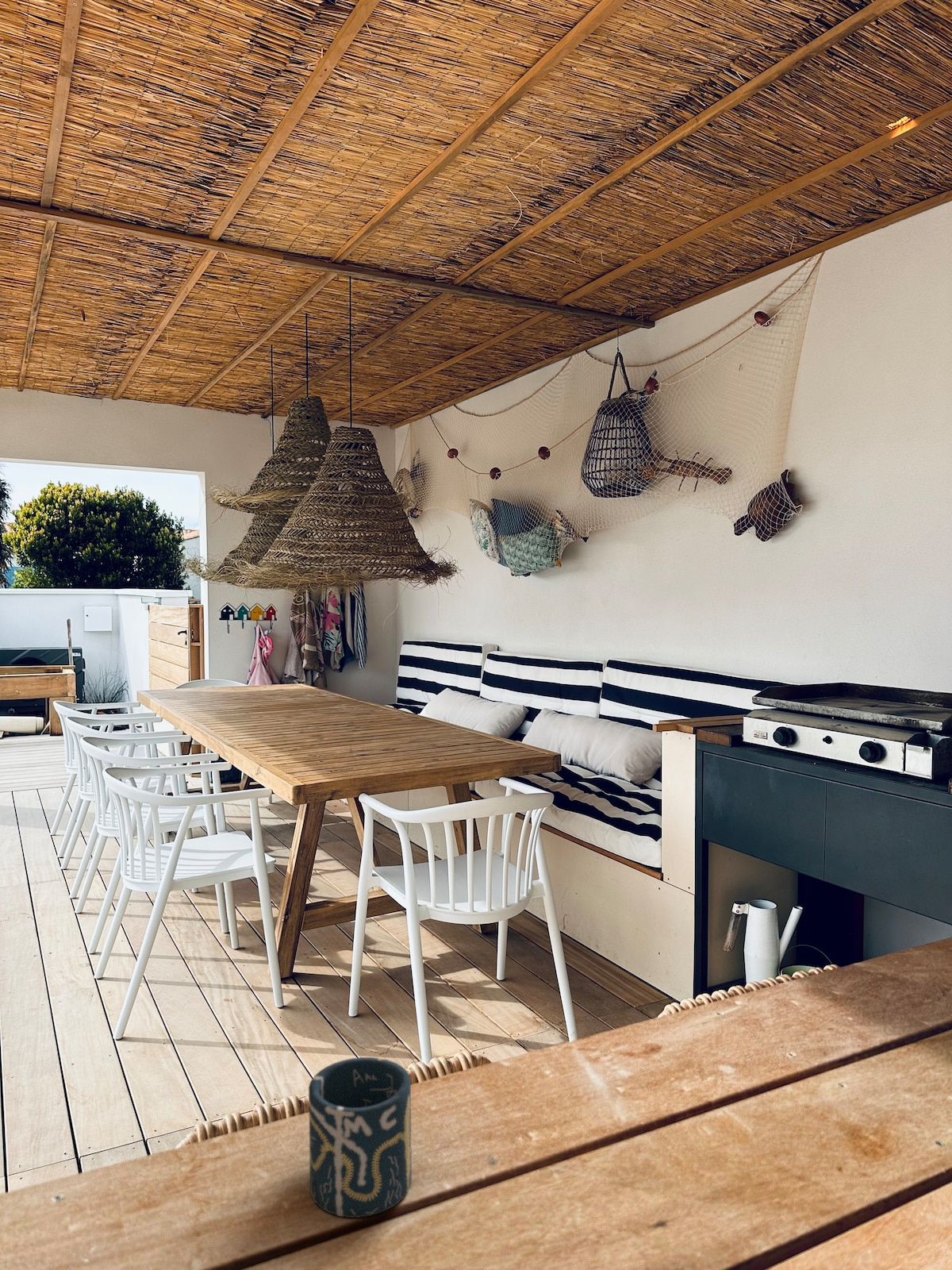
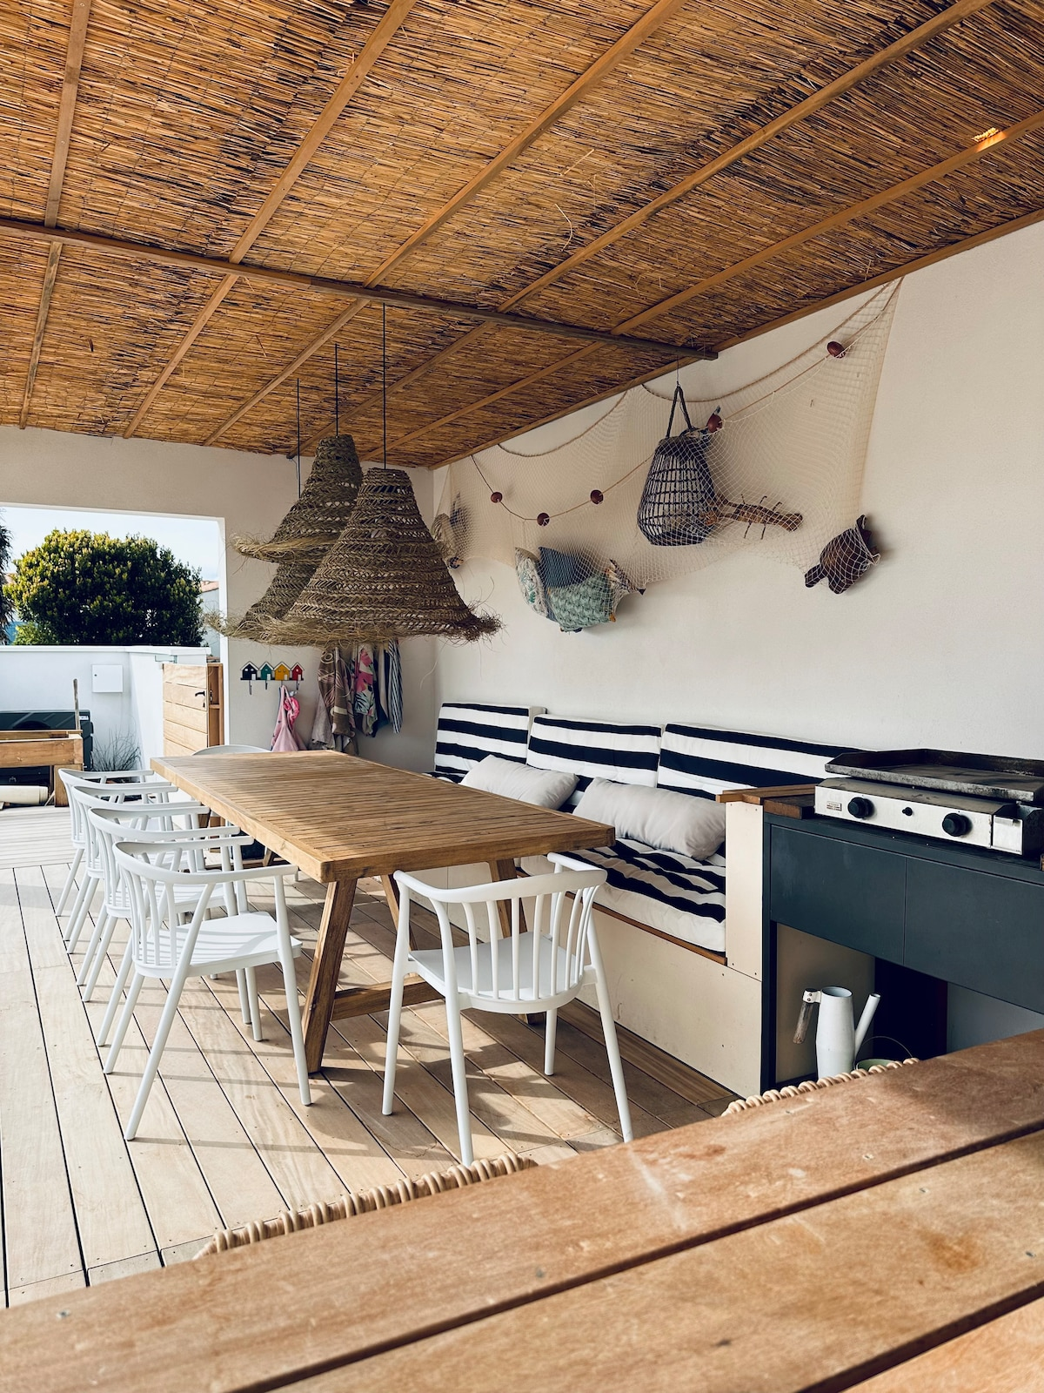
- cup [308,1056,413,1218]
